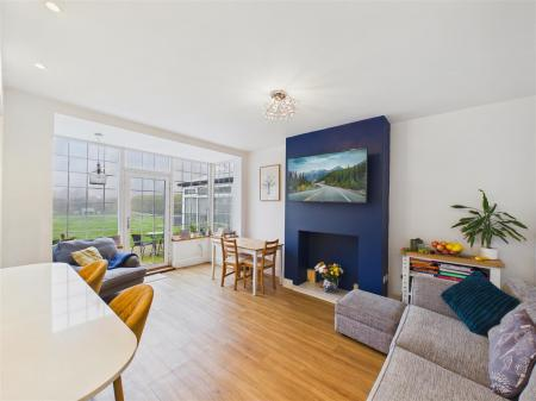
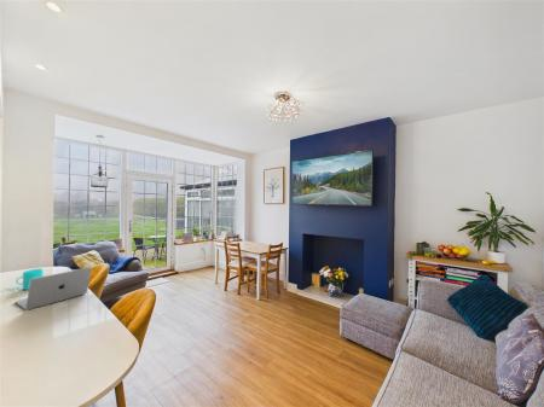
+ laptop [15,266,93,312]
+ mug [15,268,45,291]
